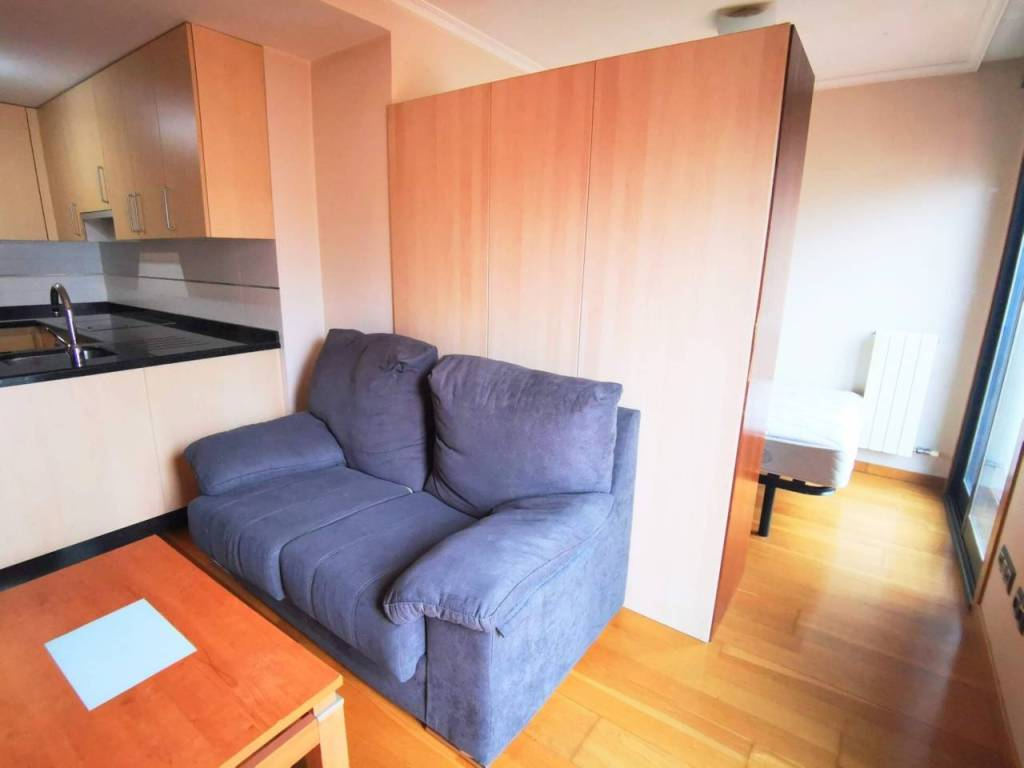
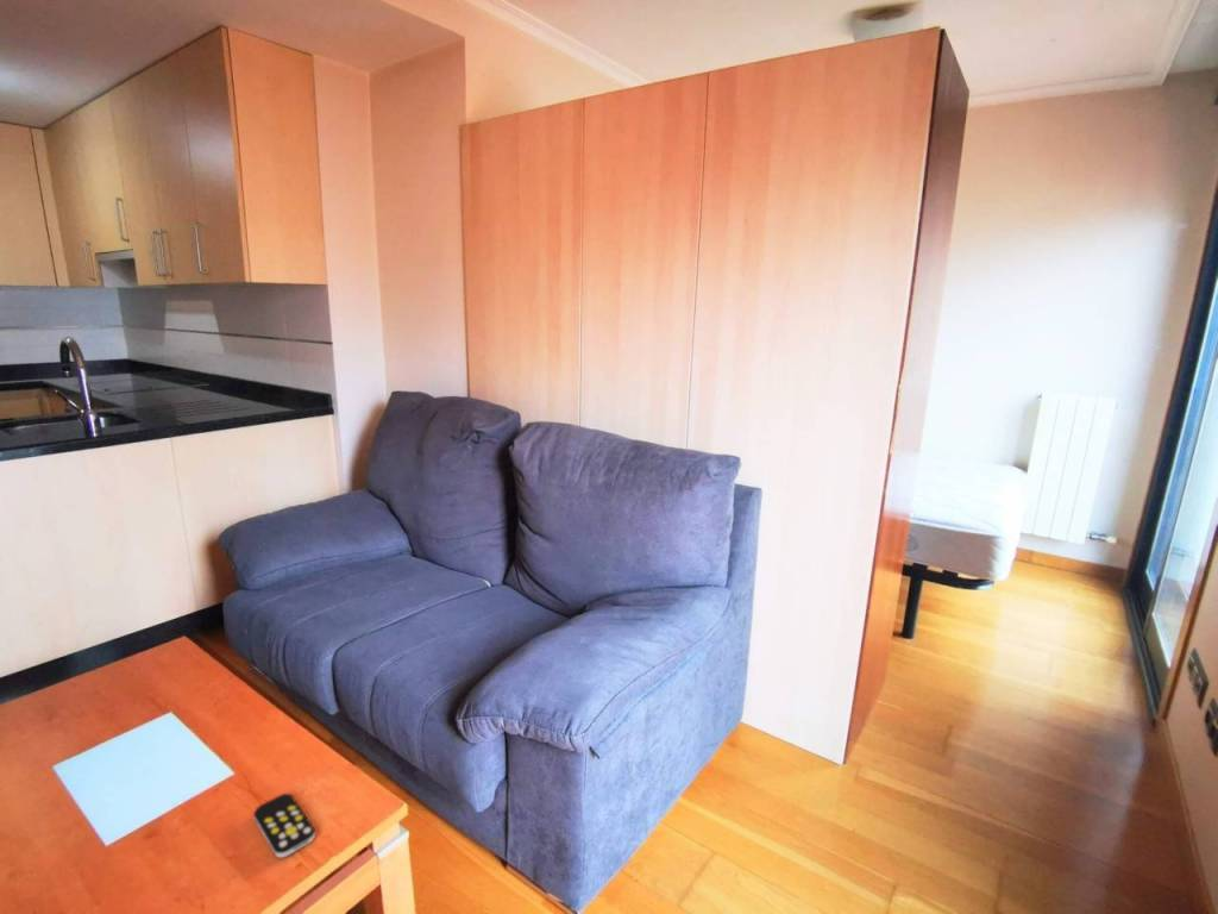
+ remote control [252,793,316,859]
